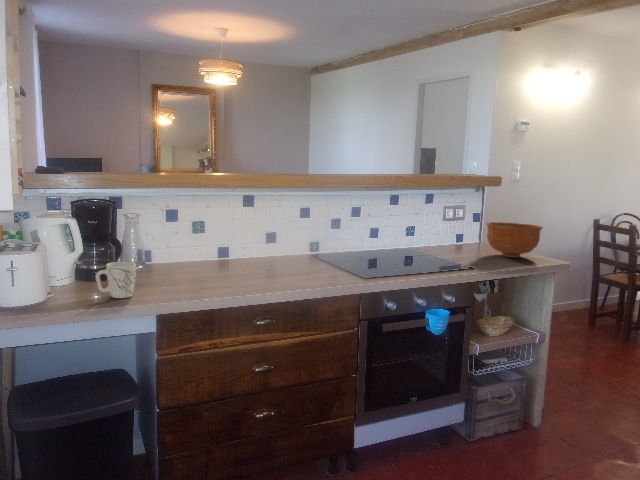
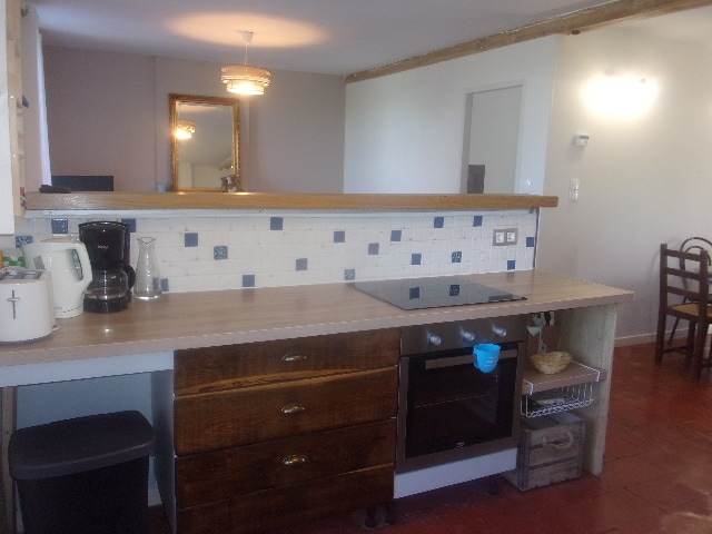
- bowl [485,221,544,258]
- mug [95,261,137,299]
